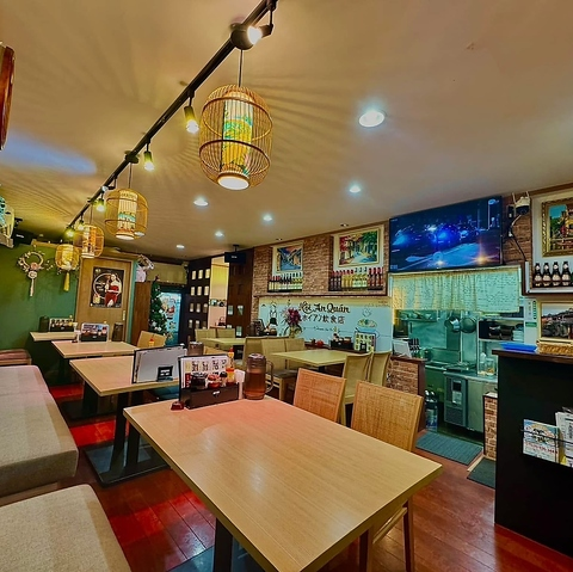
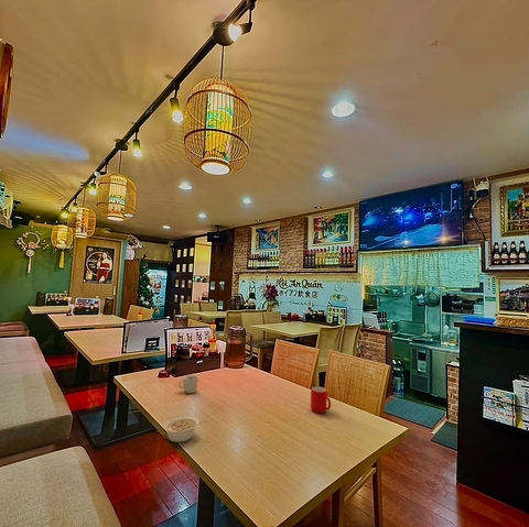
+ cup [310,385,332,414]
+ cup [177,374,199,394]
+ legume [163,416,206,443]
